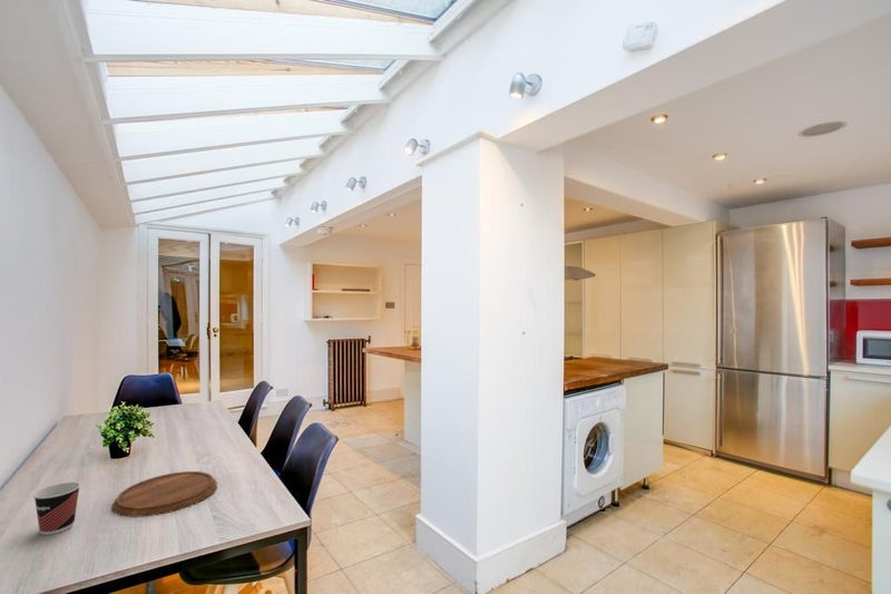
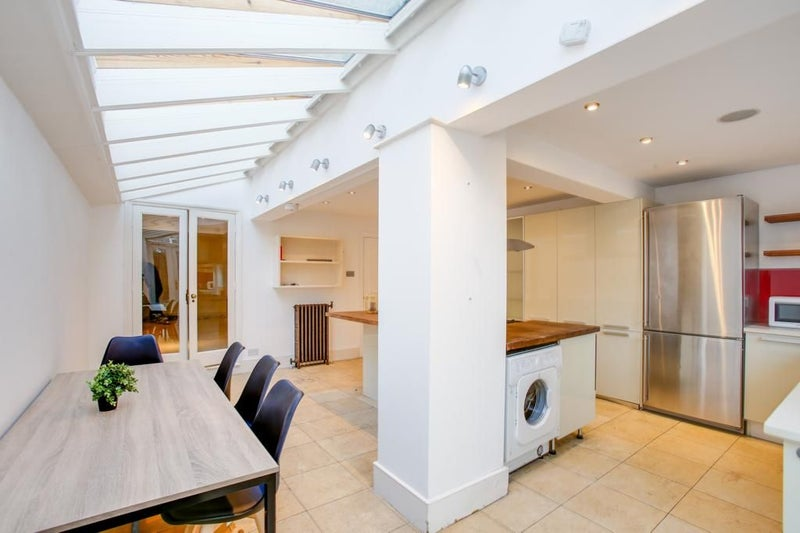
- cutting board [111,470,218,517]
- cup [32,481,81,536]
